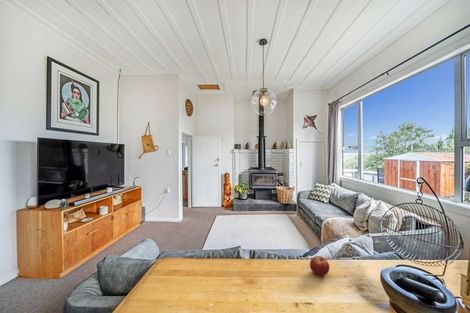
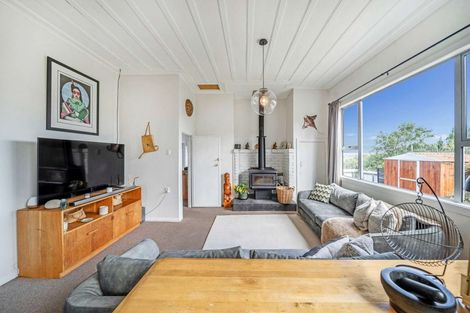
- fruit [309,255,330,276]
